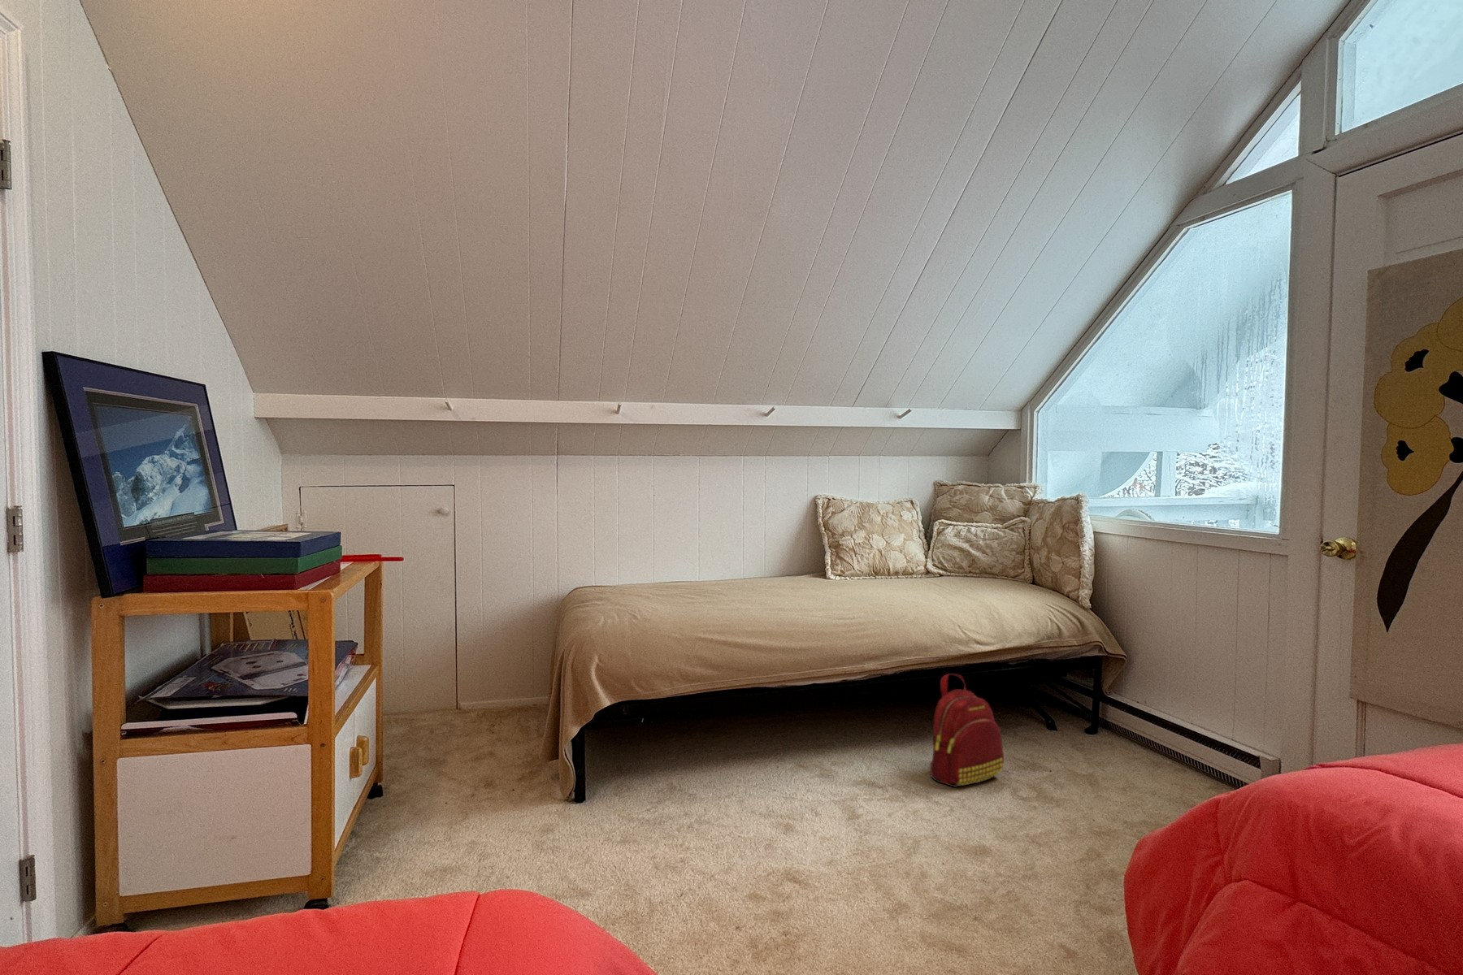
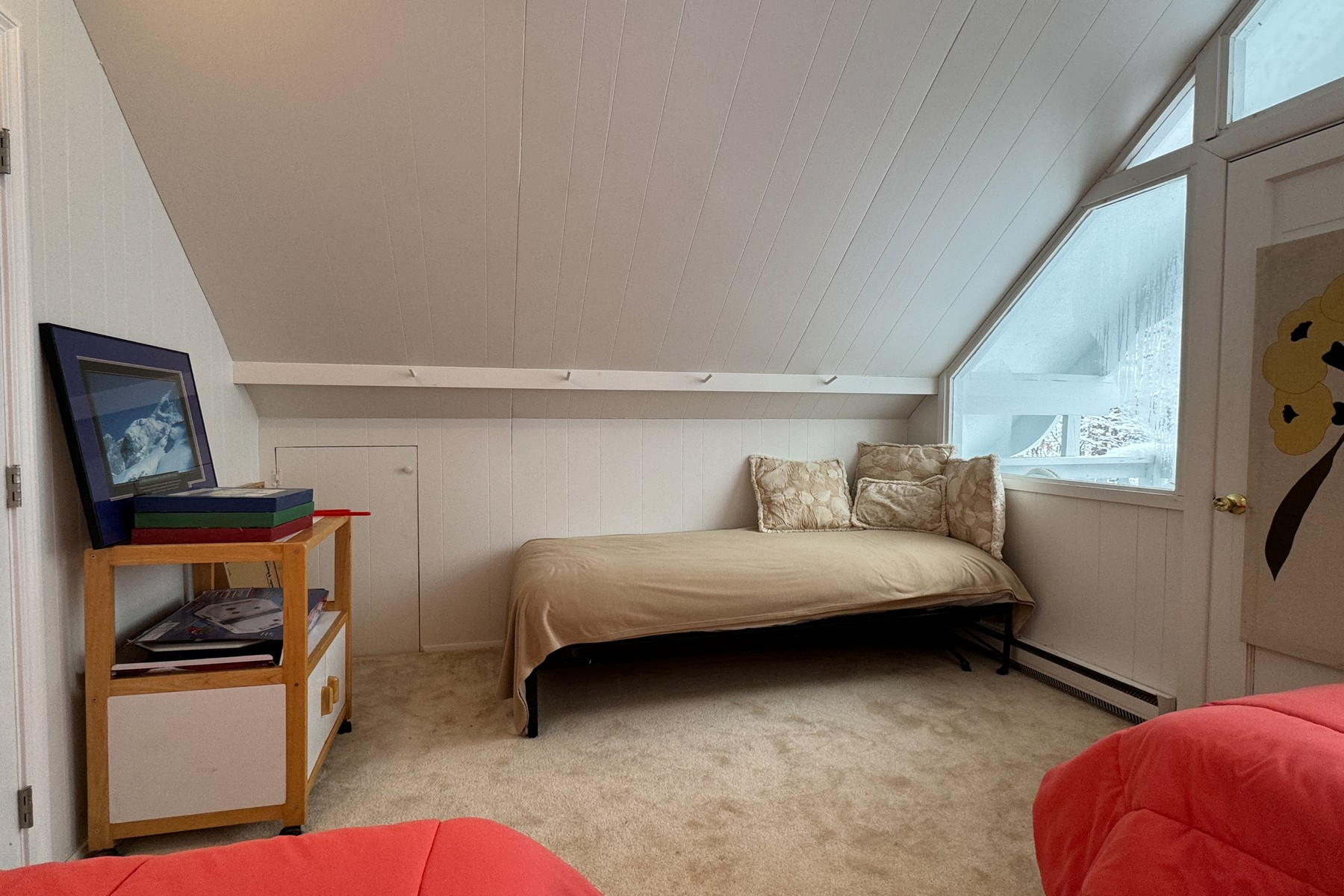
- backpack [930,672,1005,788]
